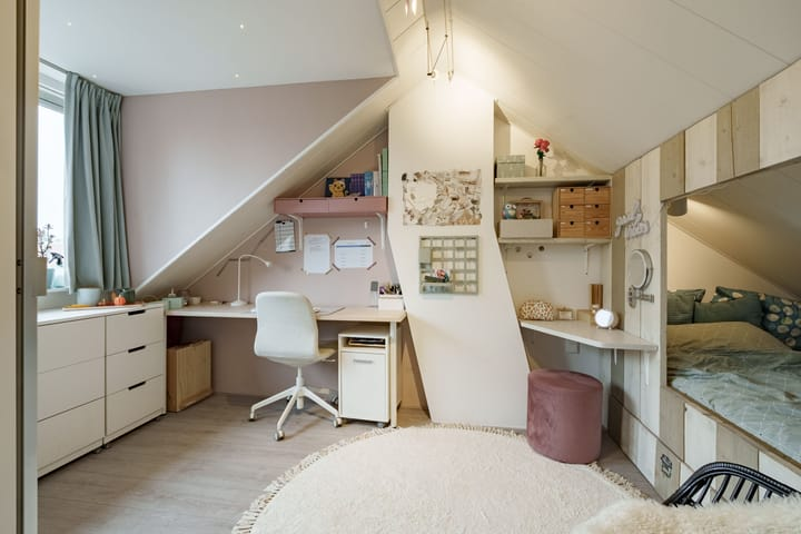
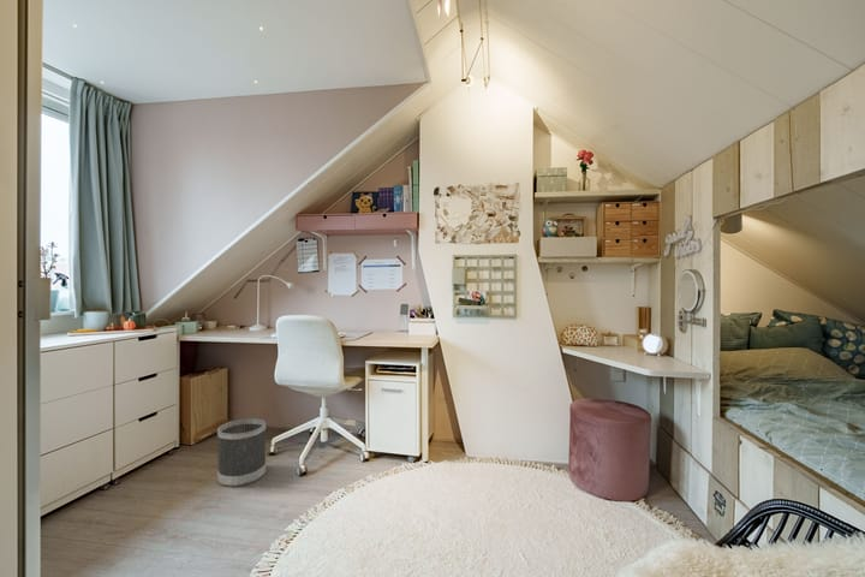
+ wastebasket [216,417,267,488]
